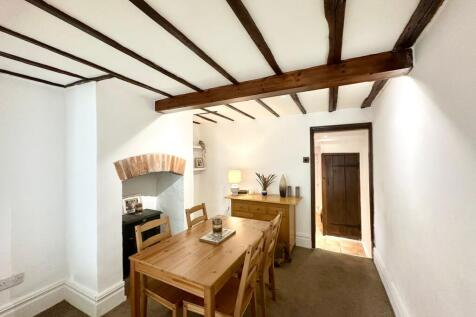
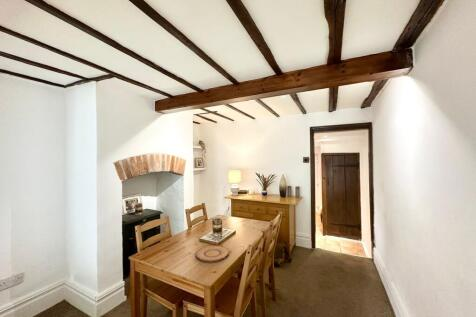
+ plate [195,245,230,263]
